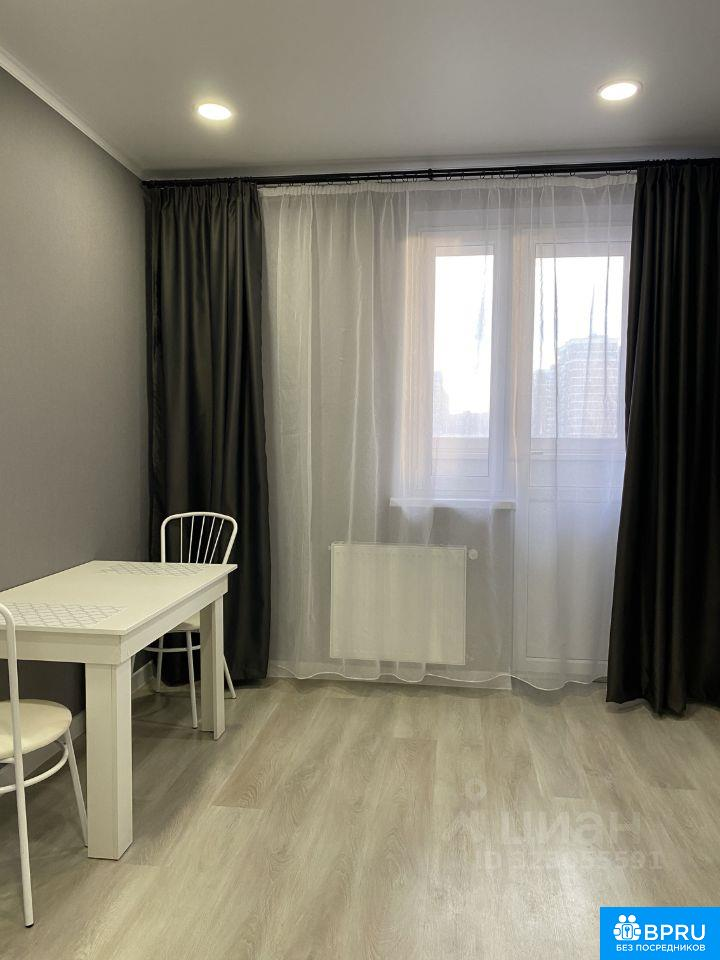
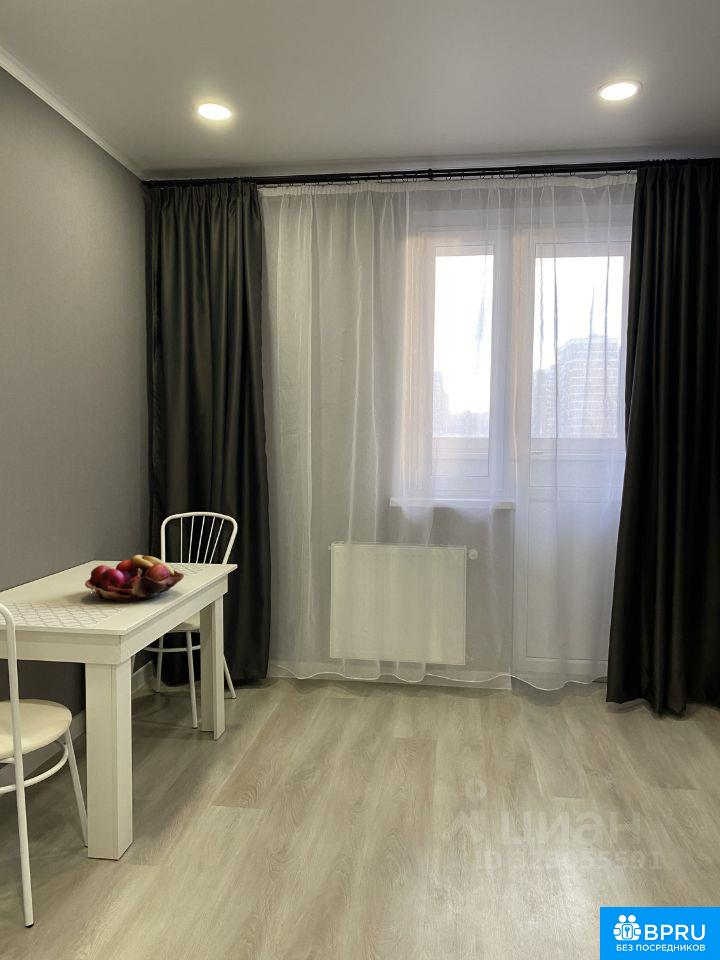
+ fruit basket [84,554,185,603]
